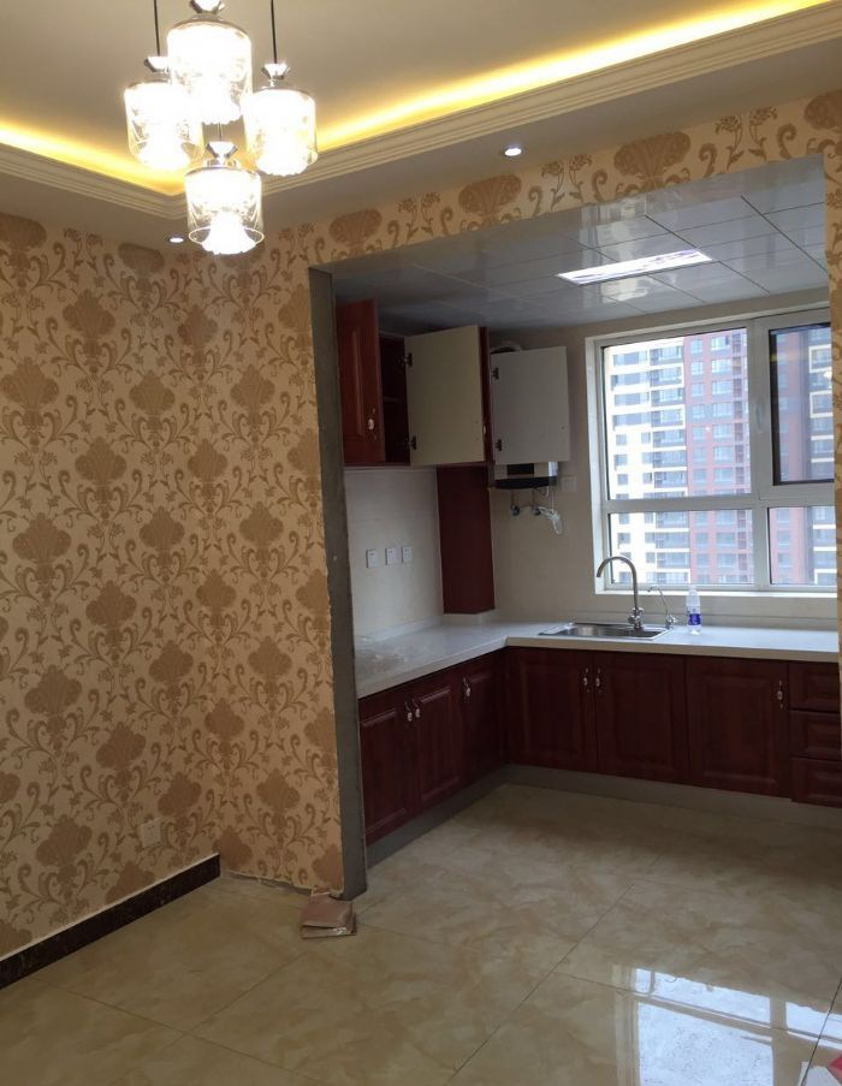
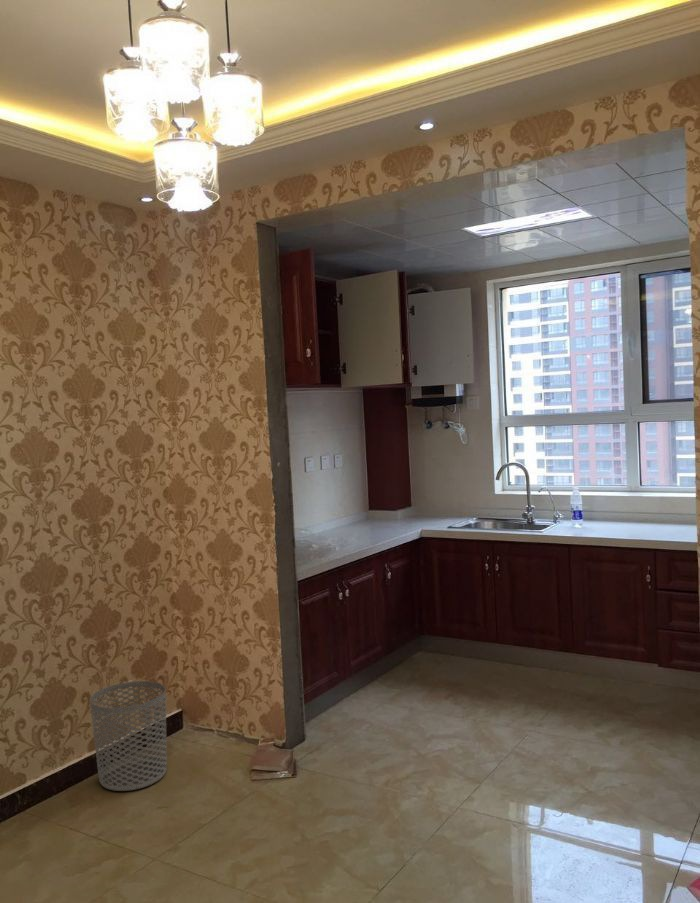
+ waste bin [89,680,168,792]
